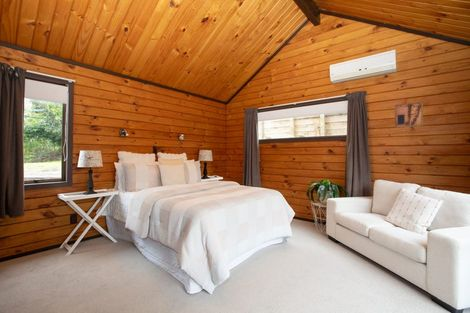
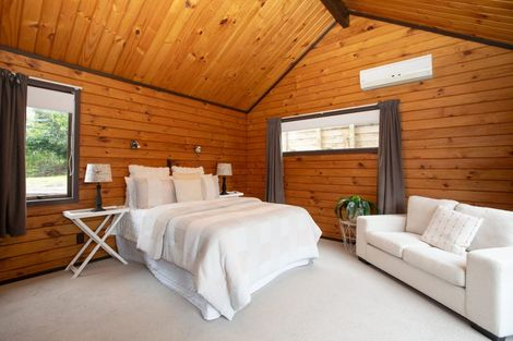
- wall art [394,101,424,128]
